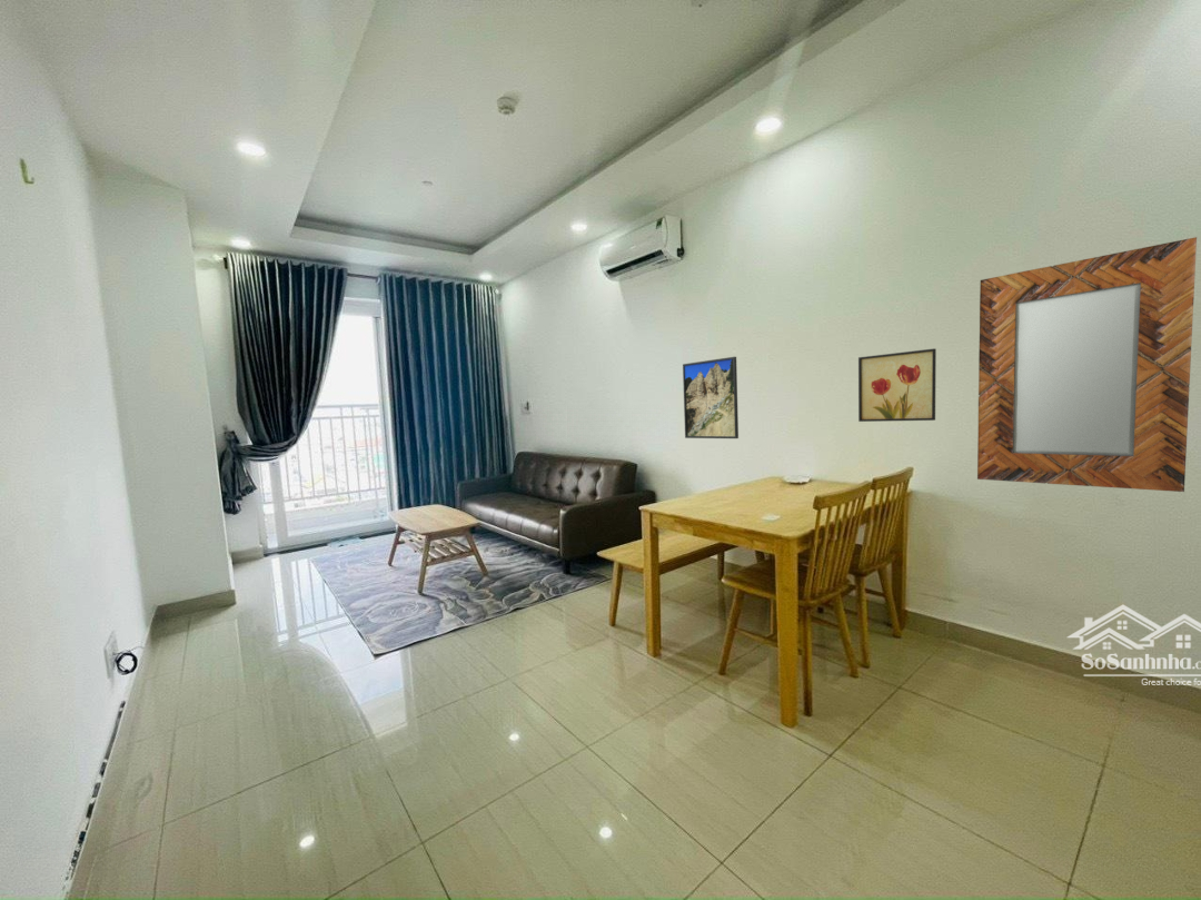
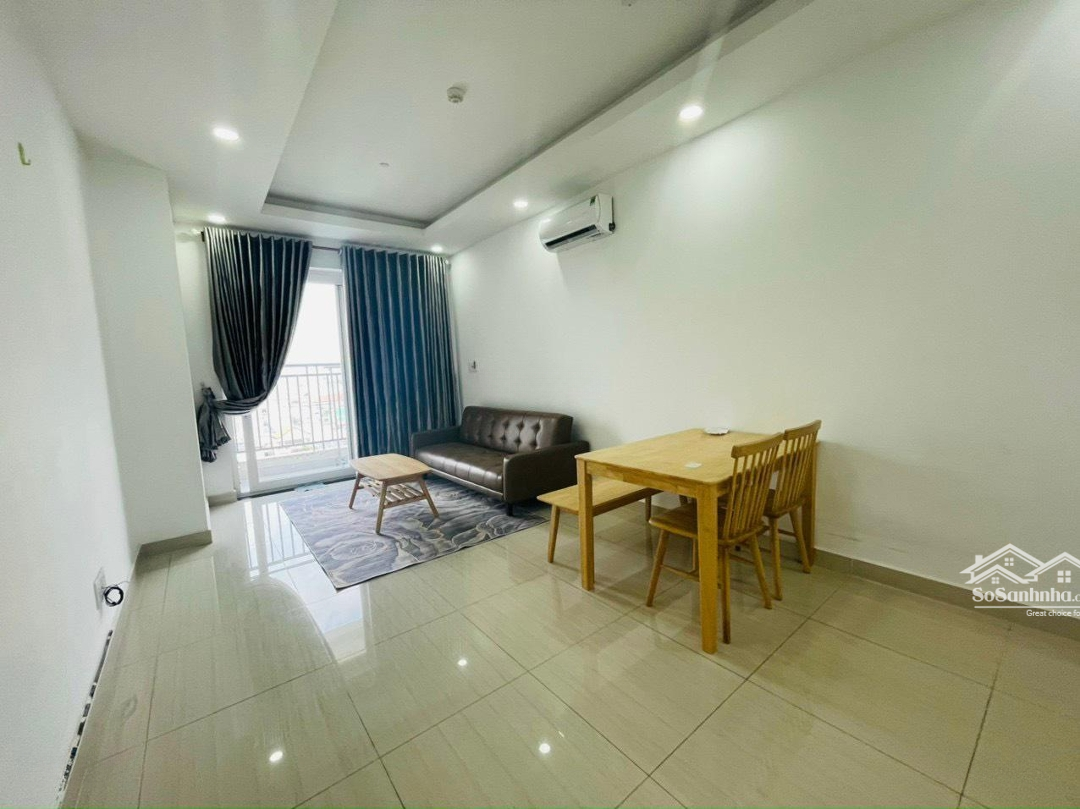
- wall art [857,347,937,423]
- home mirror [976,236,1198,493]
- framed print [682,356,740,439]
